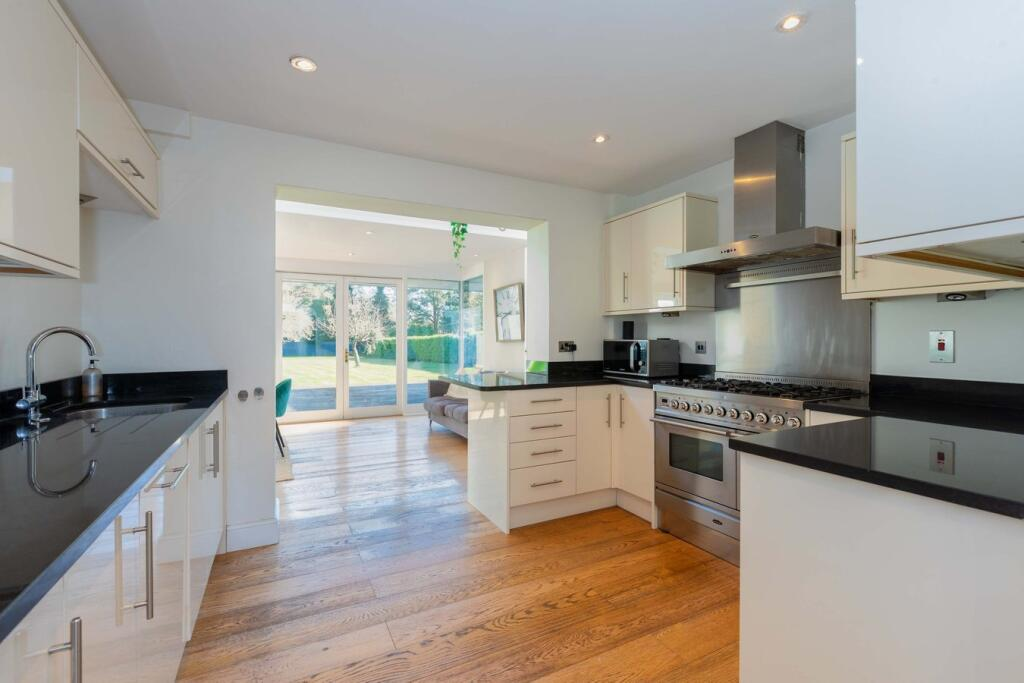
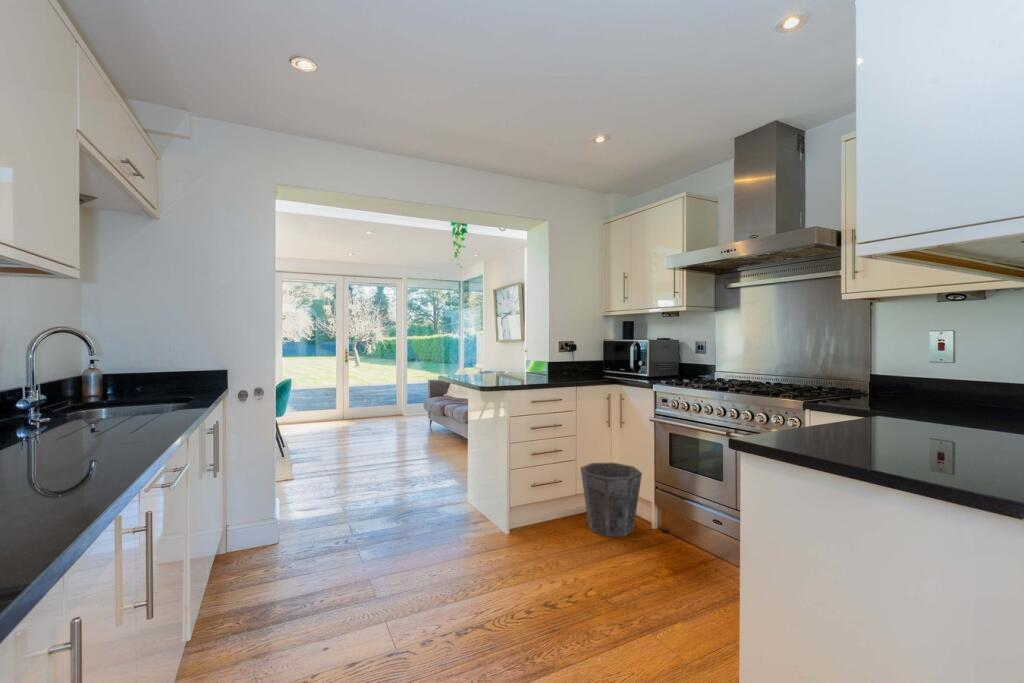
+ waste bin [579,462,643,538]
